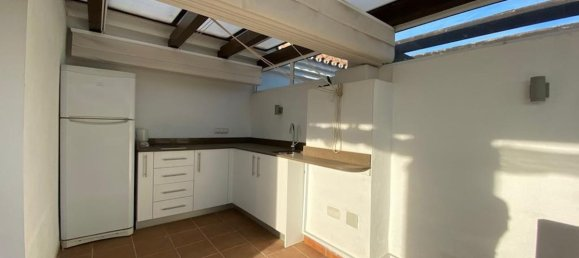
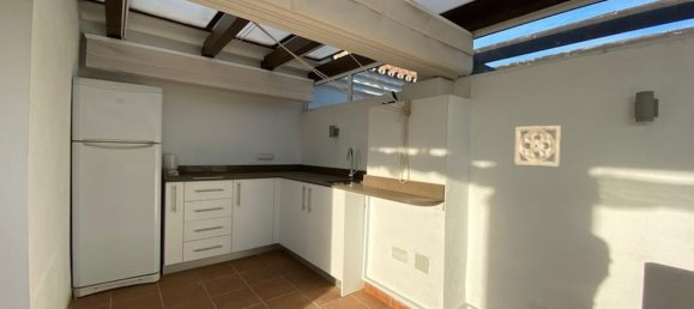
+ wall ornament [513,125,562,168]
